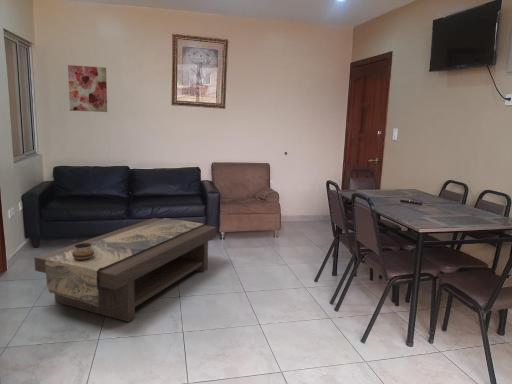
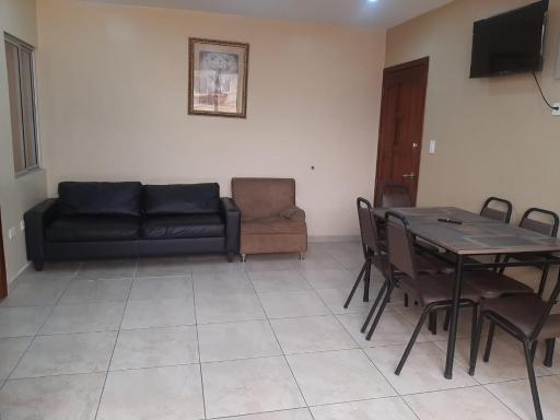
- decorative bowl [72,242,94,261]
- coffee table [33,217,217,323]
- wall art [67,64,108,113]
